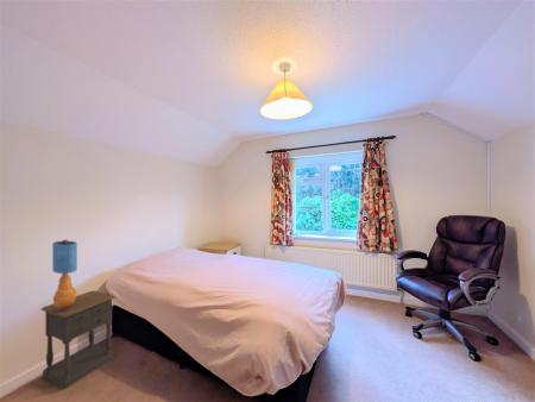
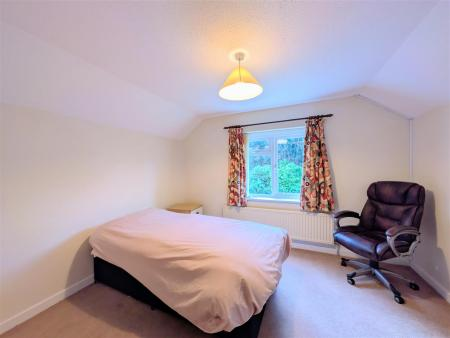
- nightstand [40,289,117,390]
- table lamp [51,239,78,313]
